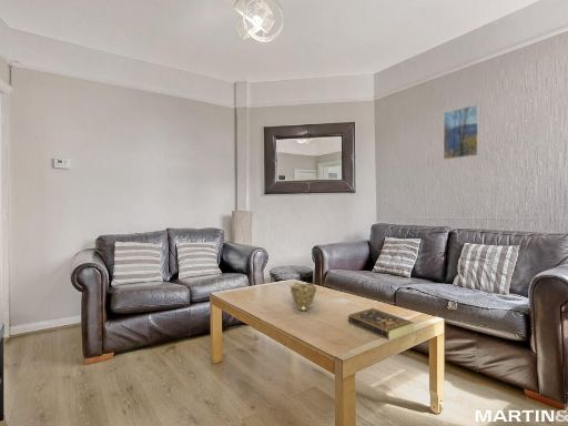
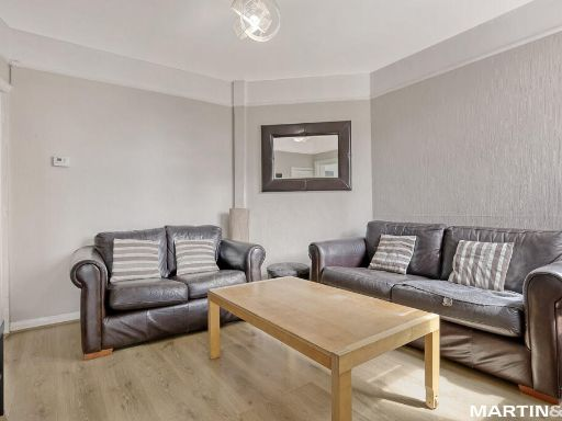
- decorative bowl [290,282,318,312]
- book [347,307,415,341]
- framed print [443,103,481,161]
